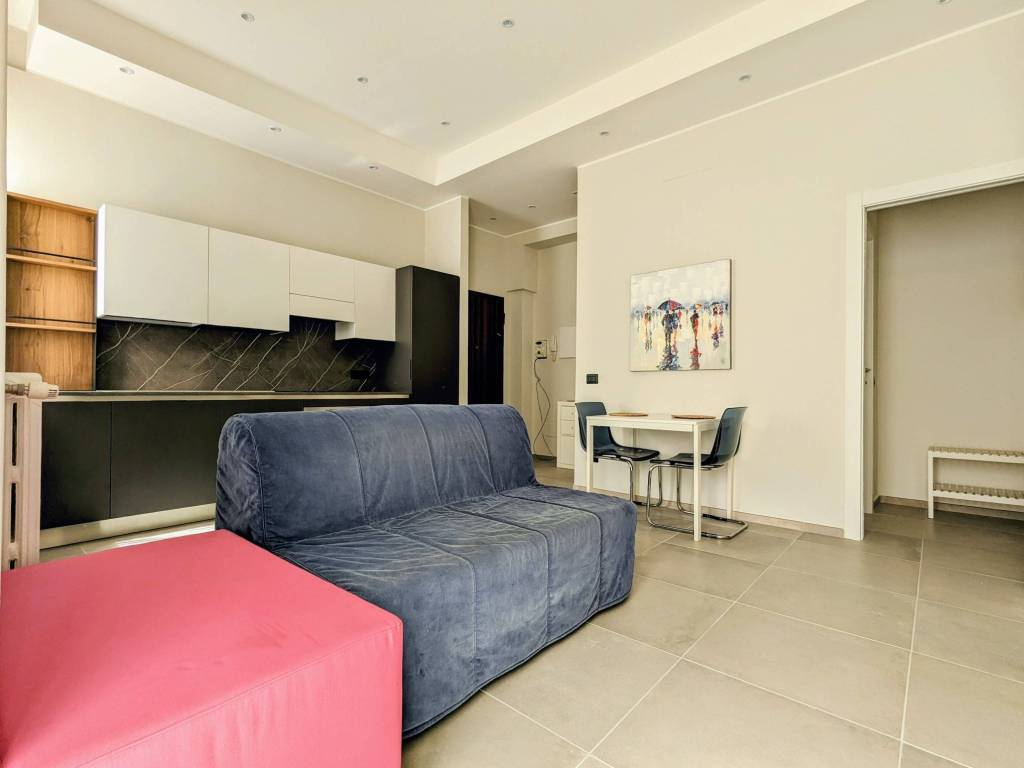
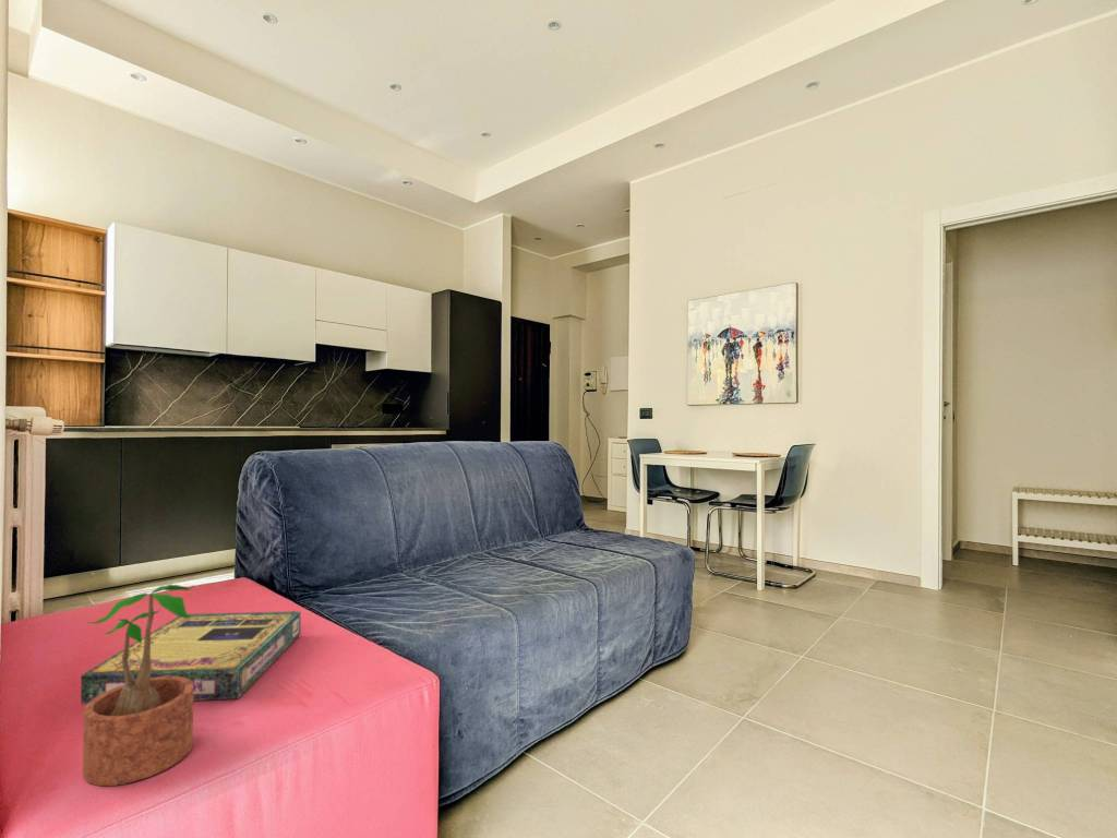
+ video game box [80,610,302,705]
+ potted plant [82,583,195,787]
